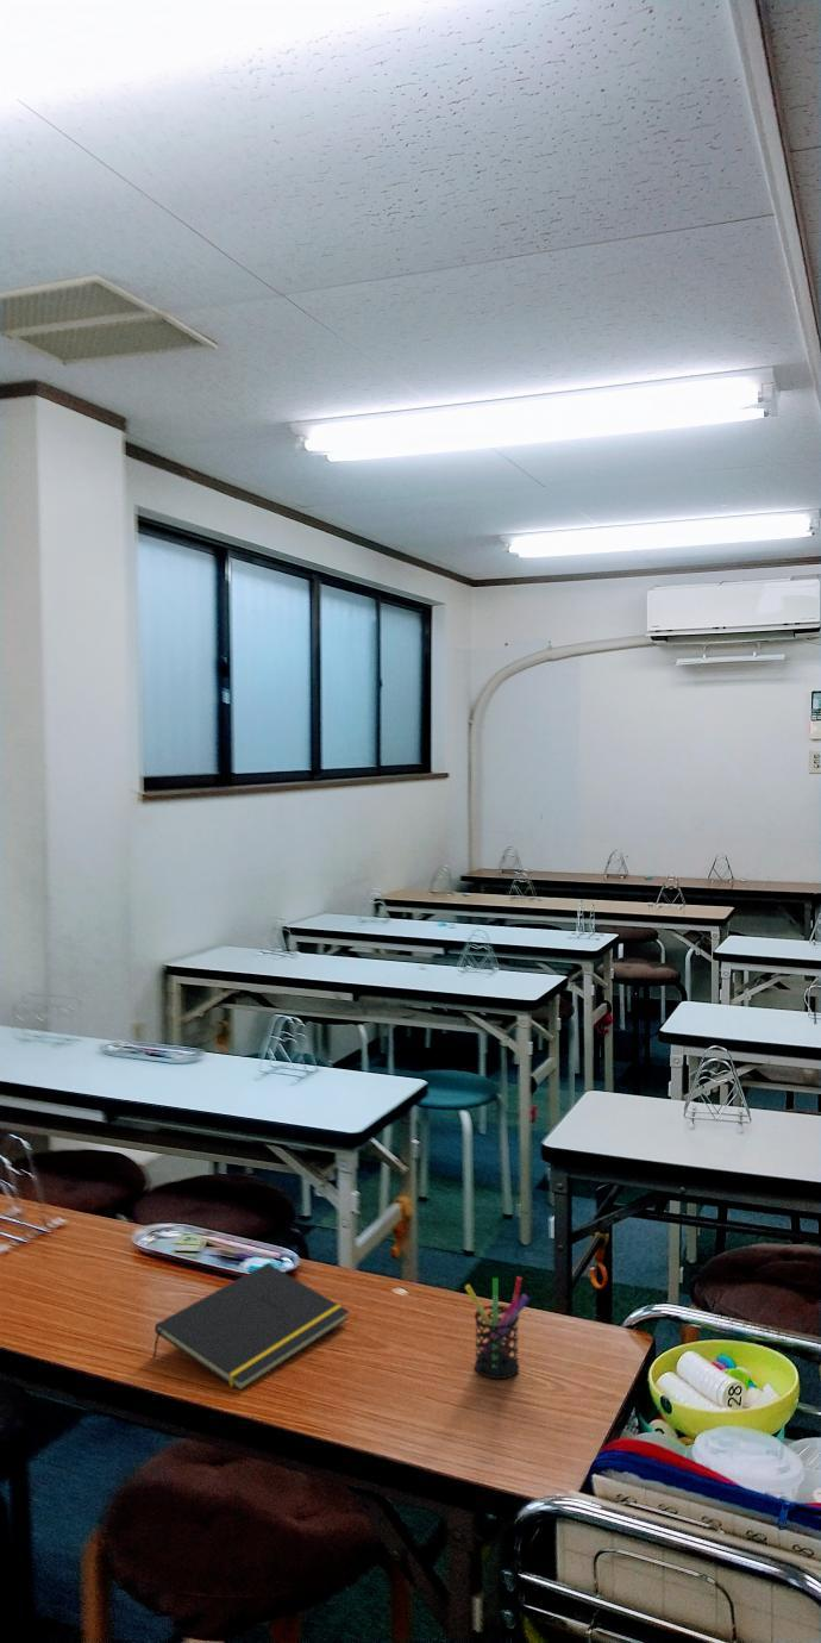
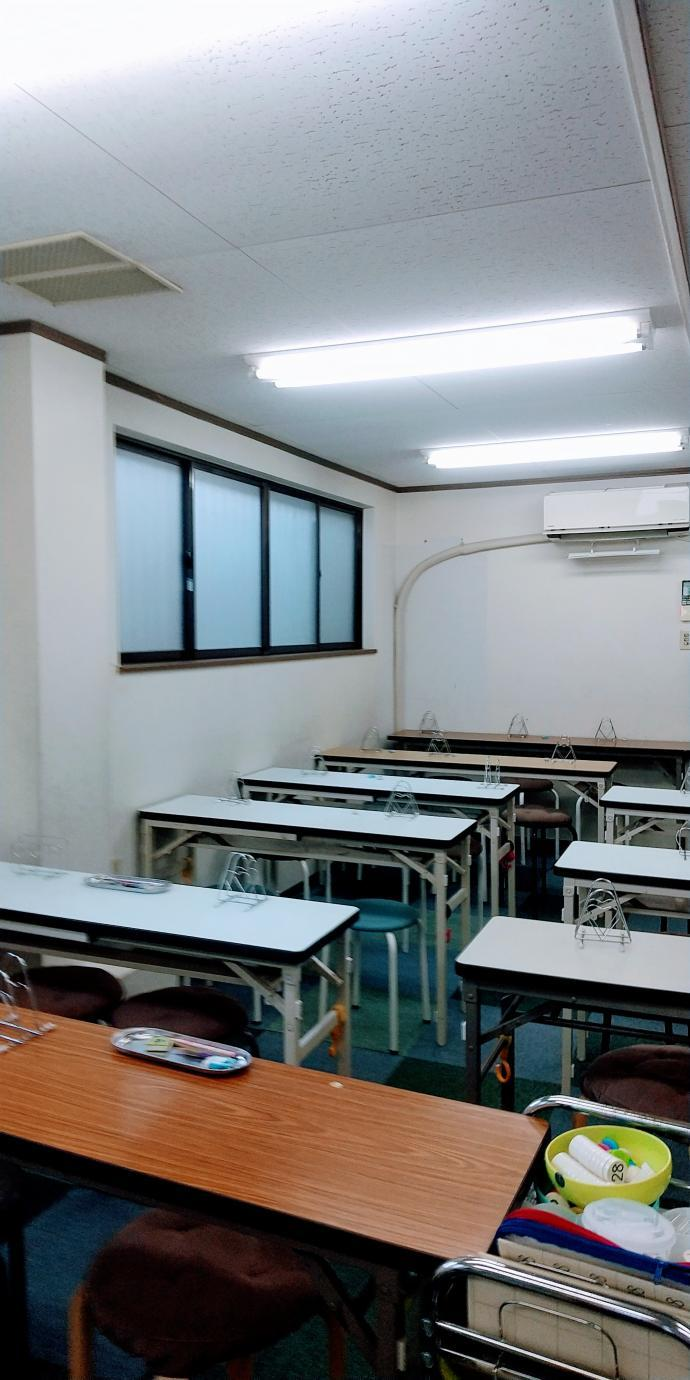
- pen holder [464,1275,531,1380]
- notepad [152,1262,350,1392]
